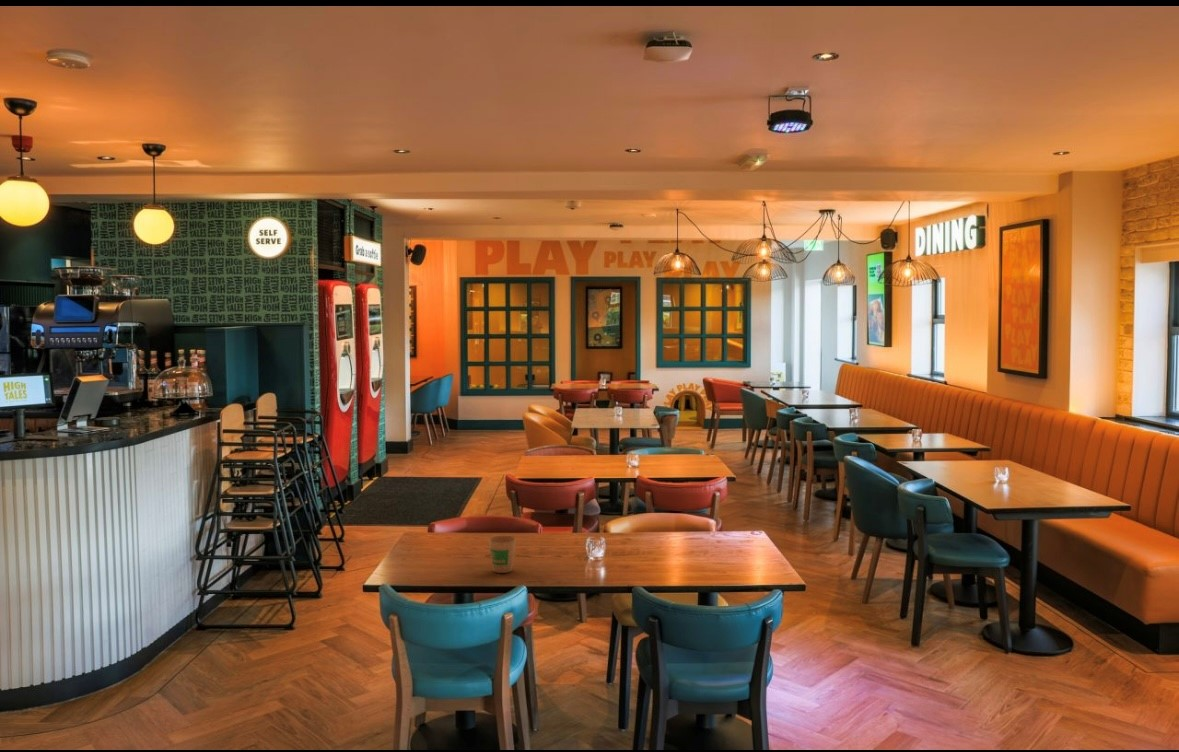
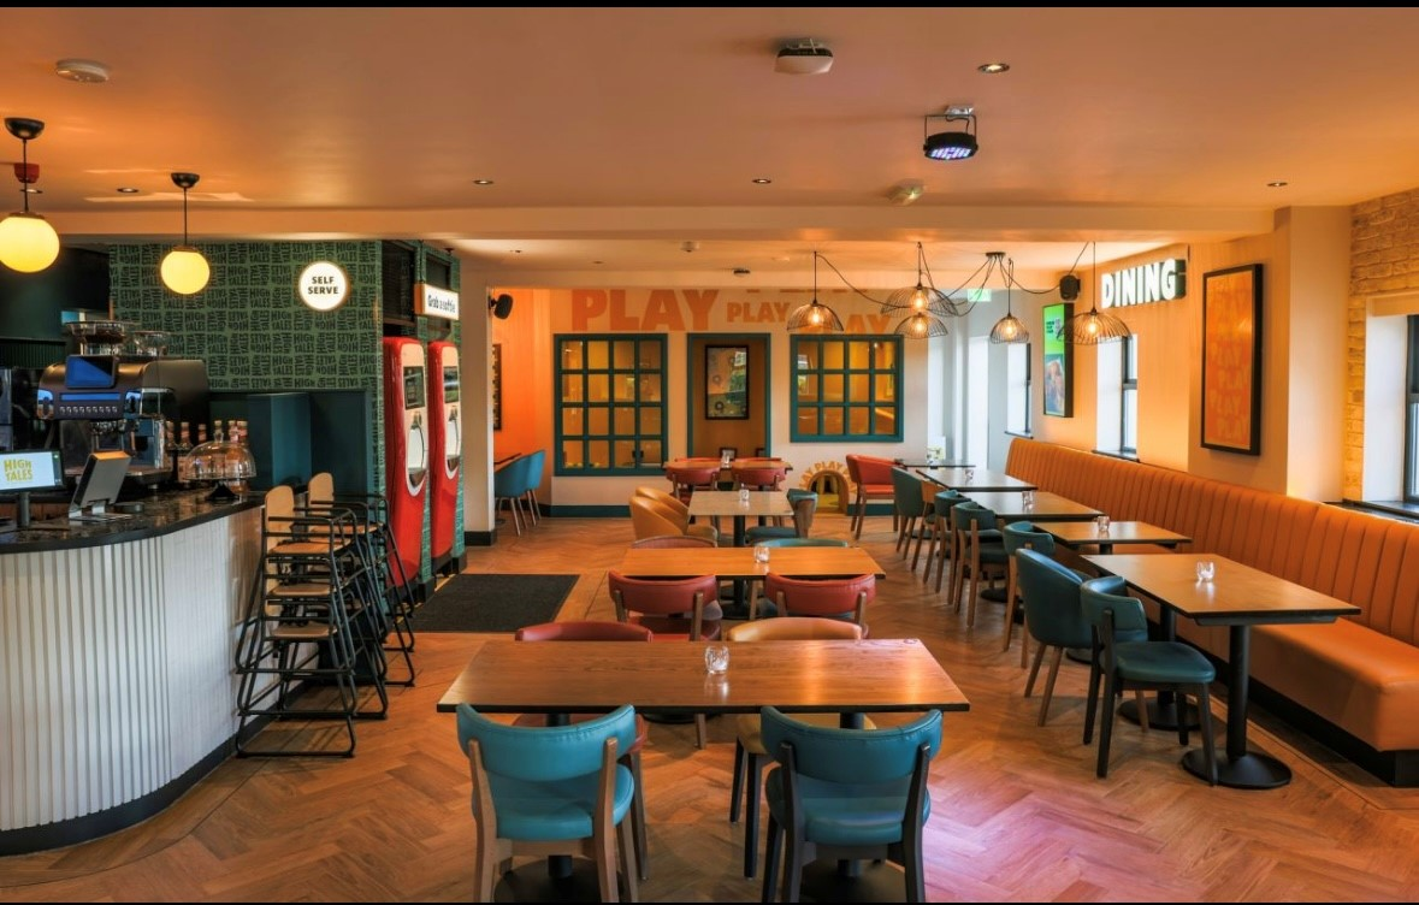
- paper cup [487,535,517,574]
